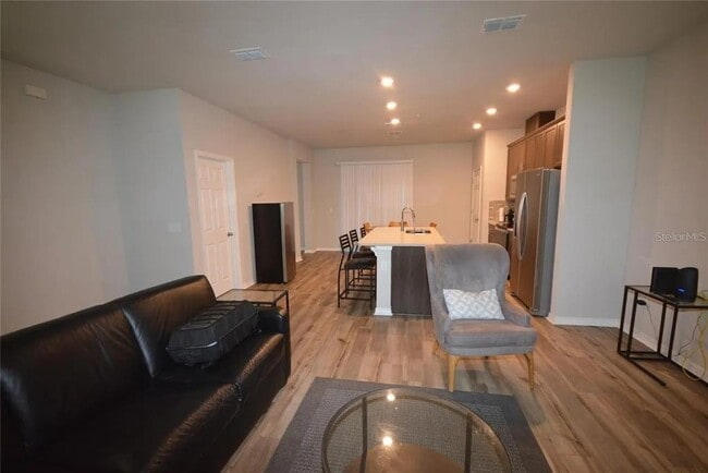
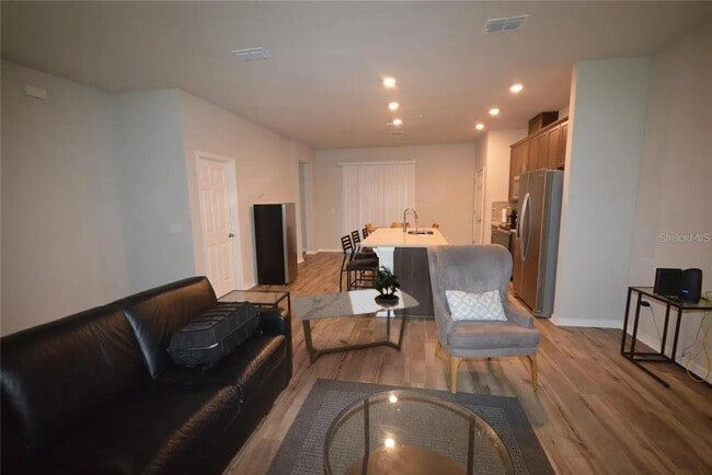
+ potted plant [370,265,402,305]
+ coffee table [290,287,420,364]
